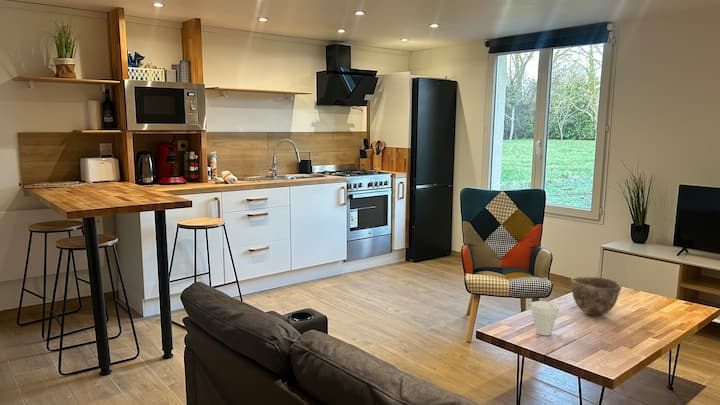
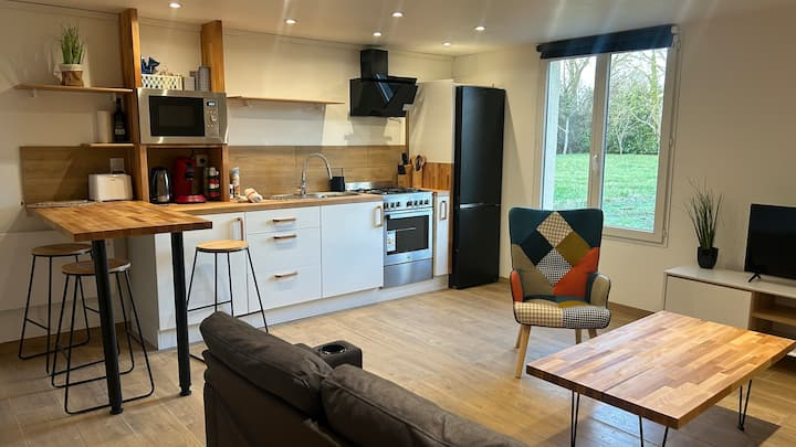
- bowl [570,276,623,316]
- cup [530,300,560,337]
